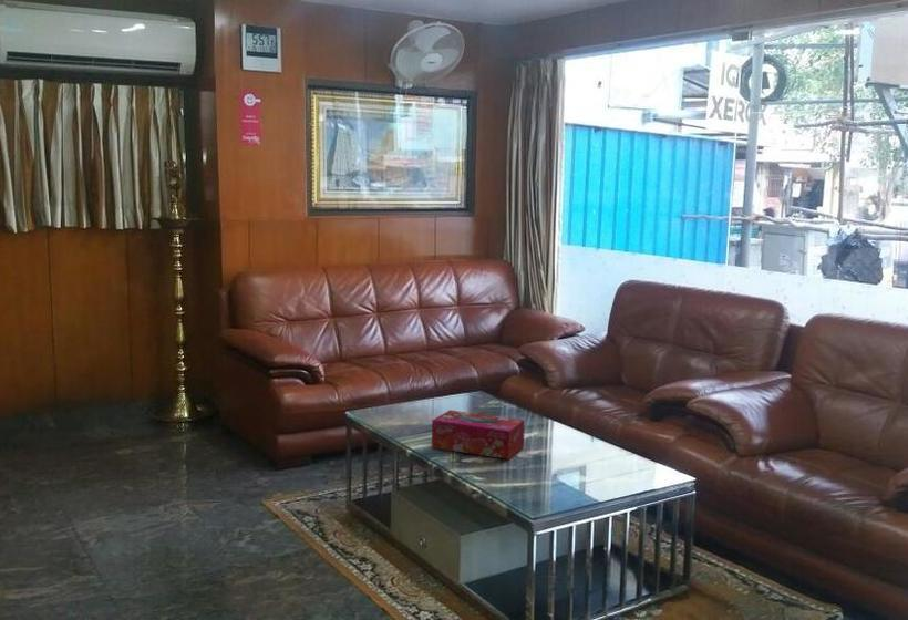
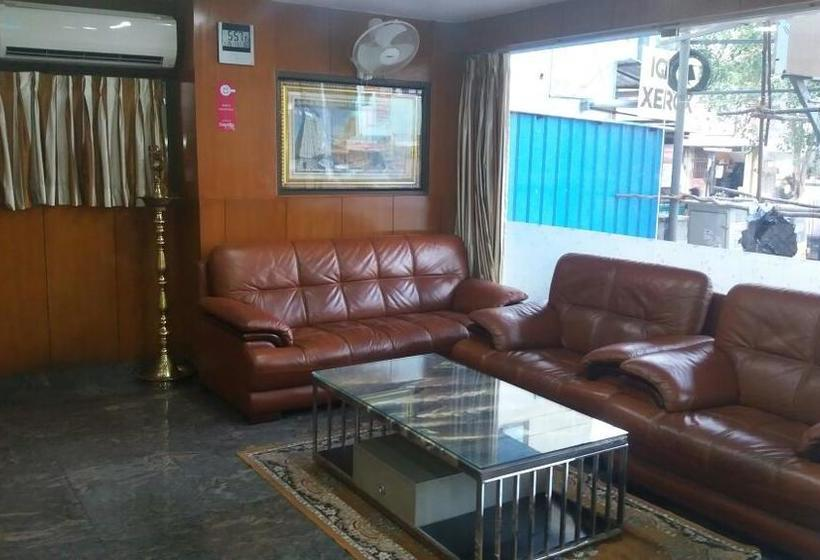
- tissue box [431,409,526,461]
